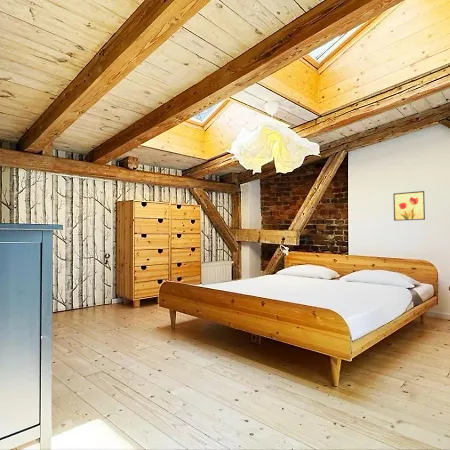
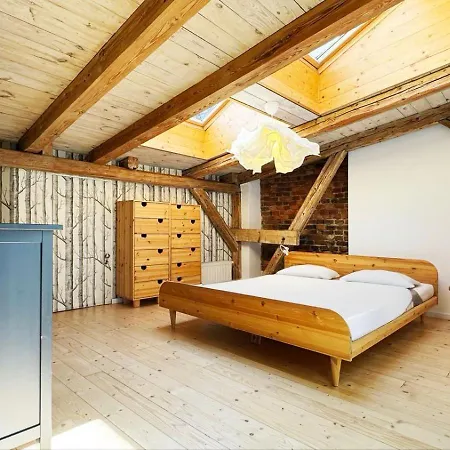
- wall art [392,190,426,222]
